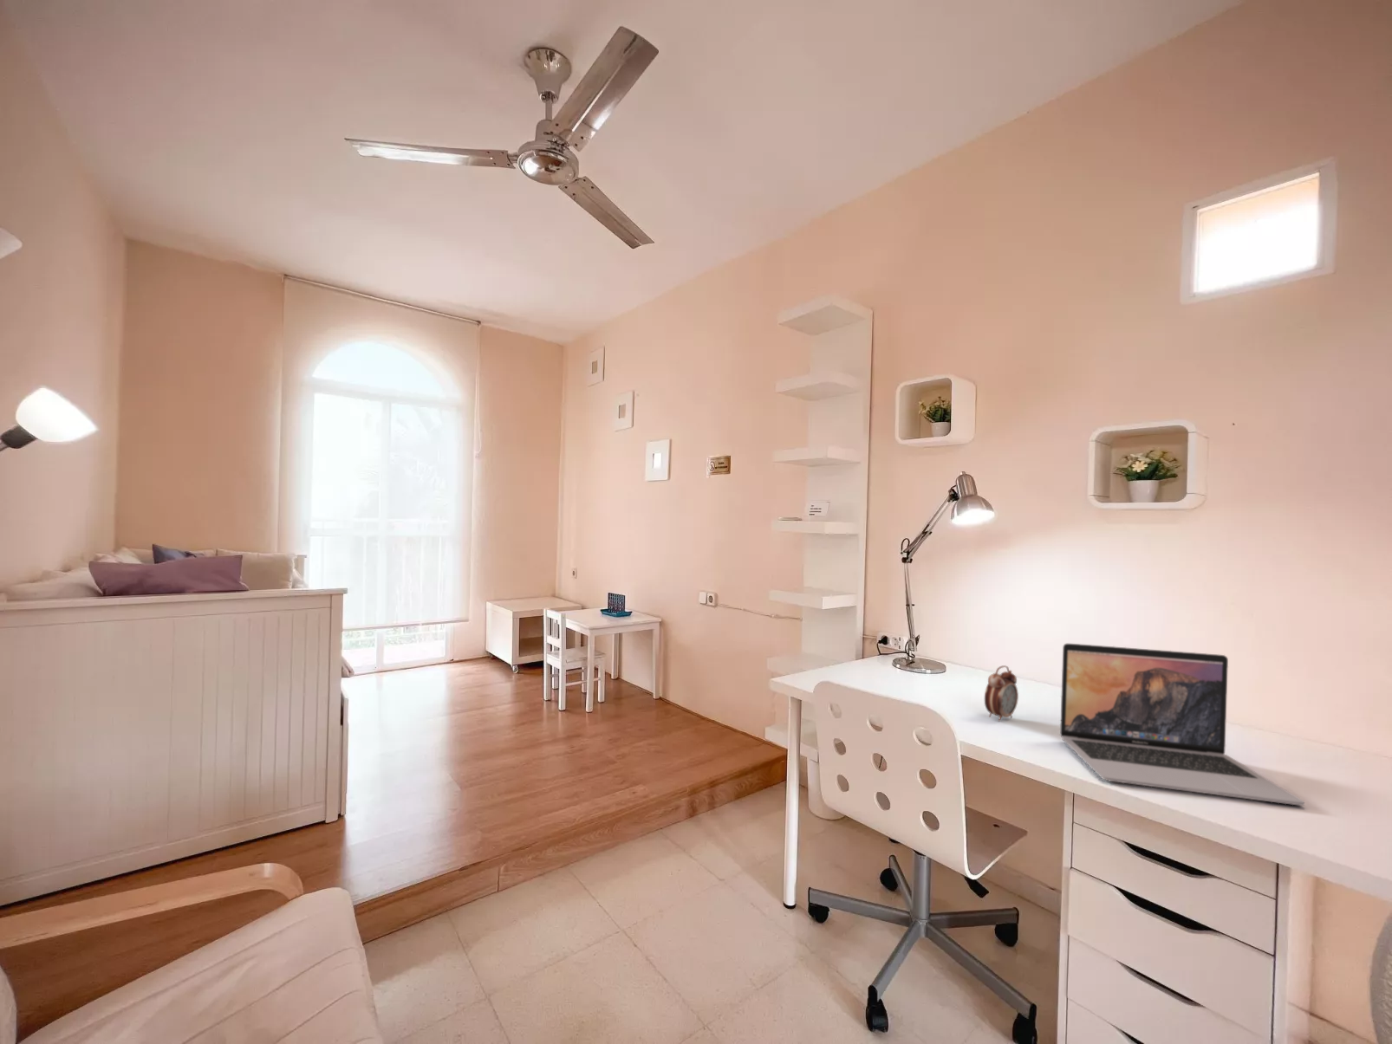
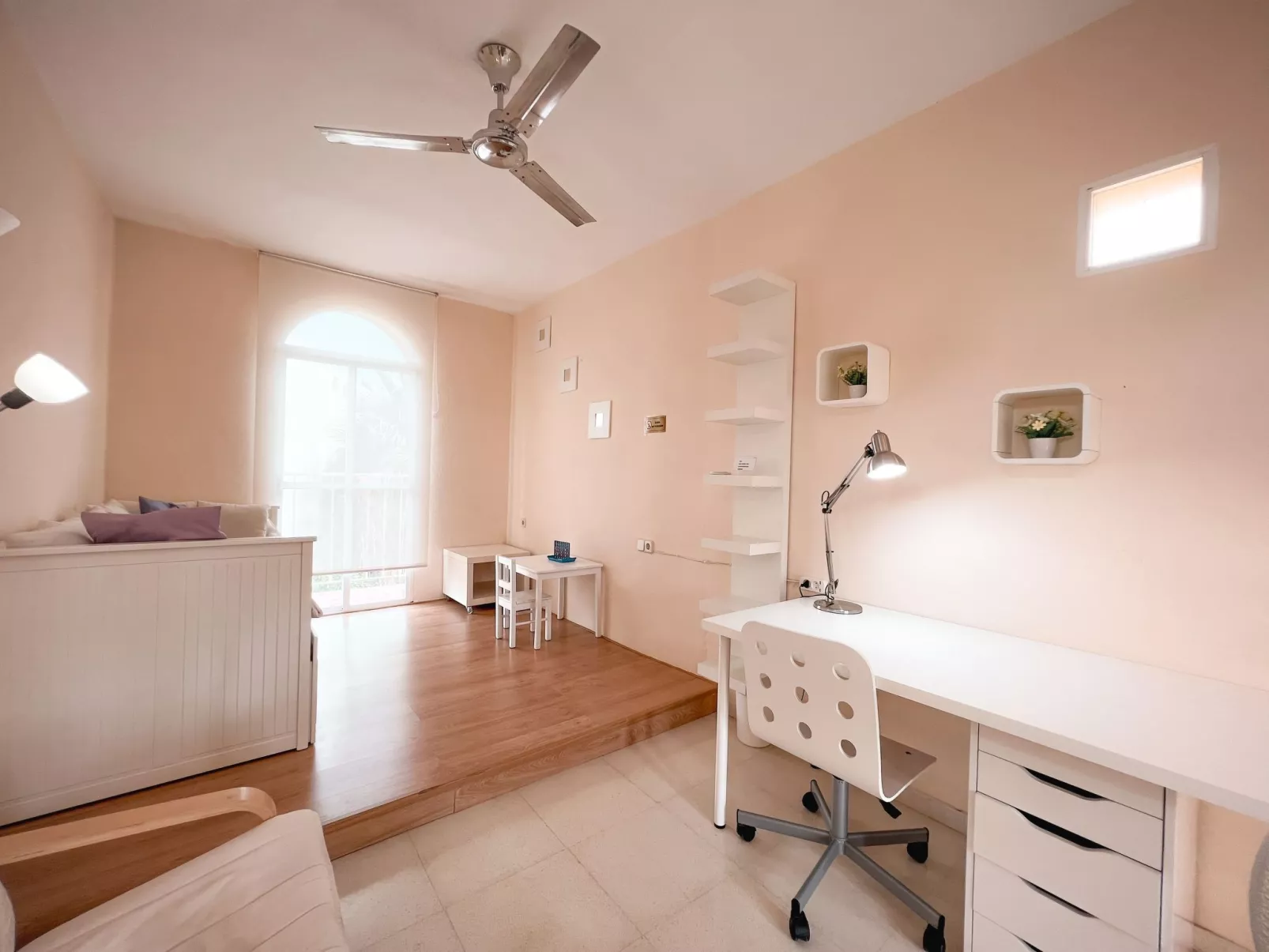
- laptop [1060,643,1305,807]
- alarm clock [984,665,1019,723]
